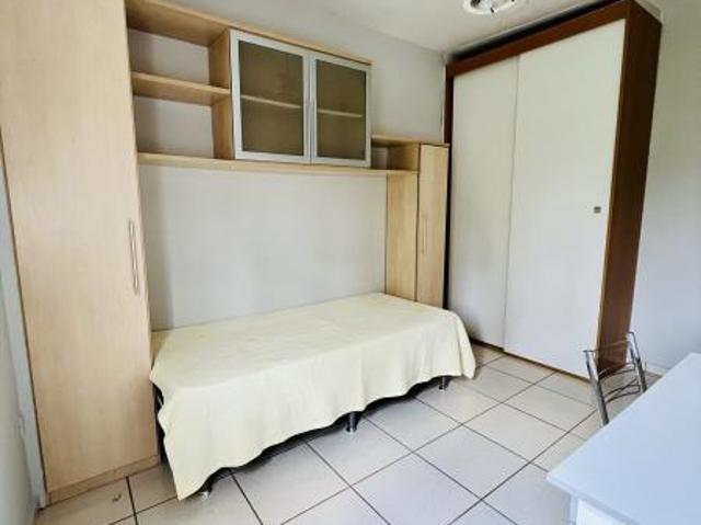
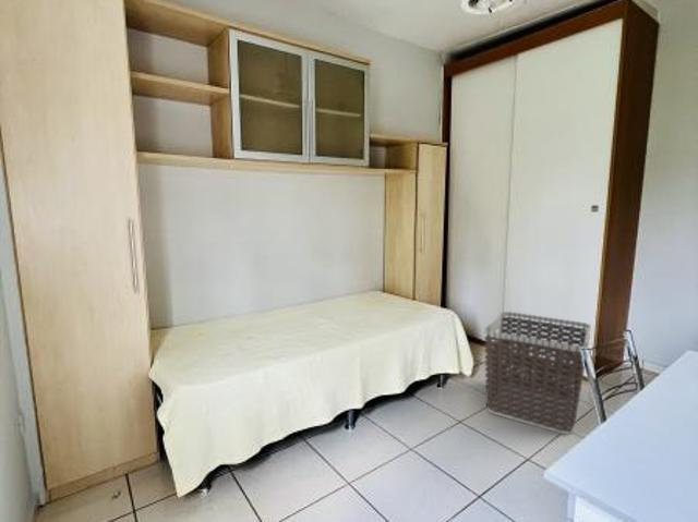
+ clothes hamper [483,311,592,436]
